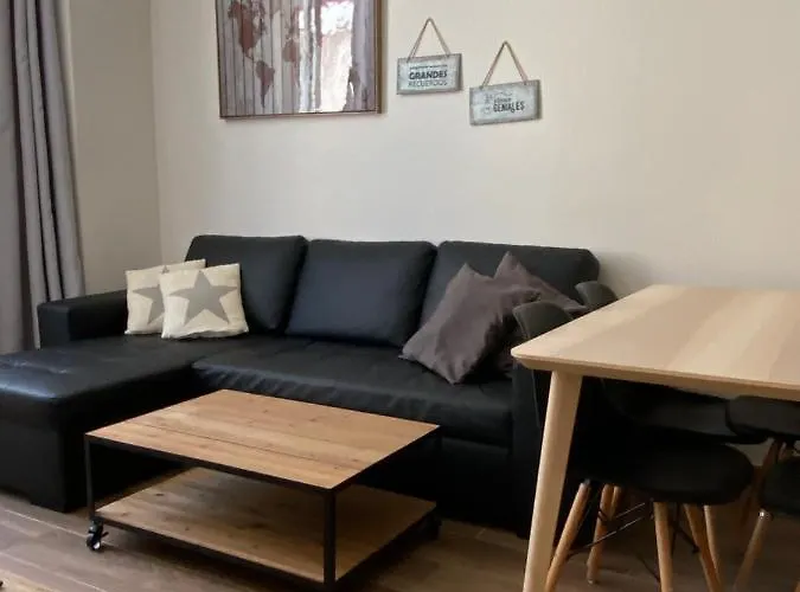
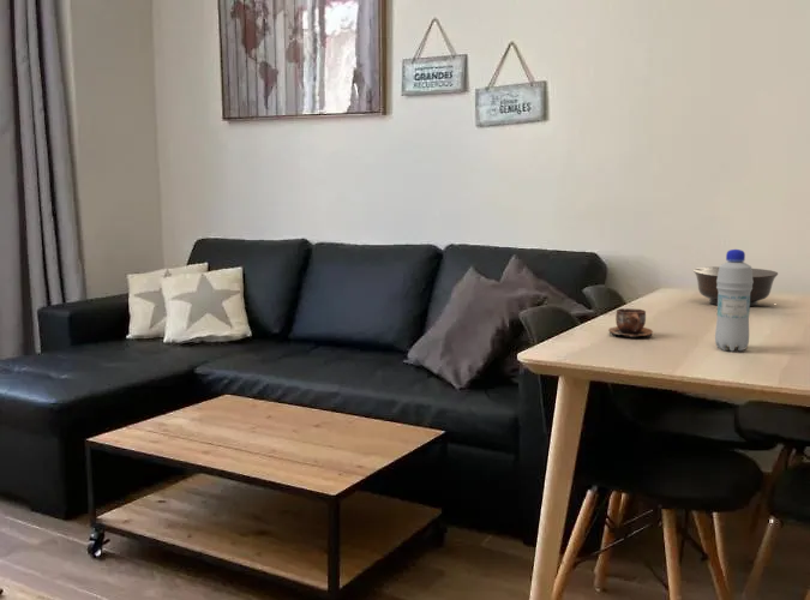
+ bottle [714,248,754,353]
+ bowl [692,265,779,307]
+ cup [607,307,654,338]
